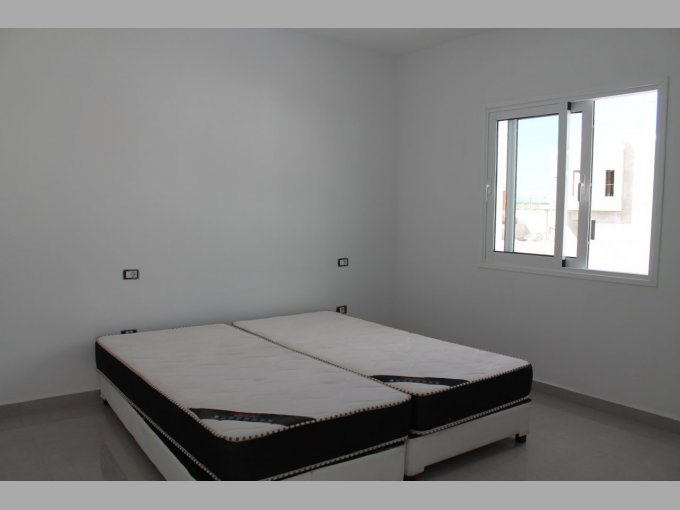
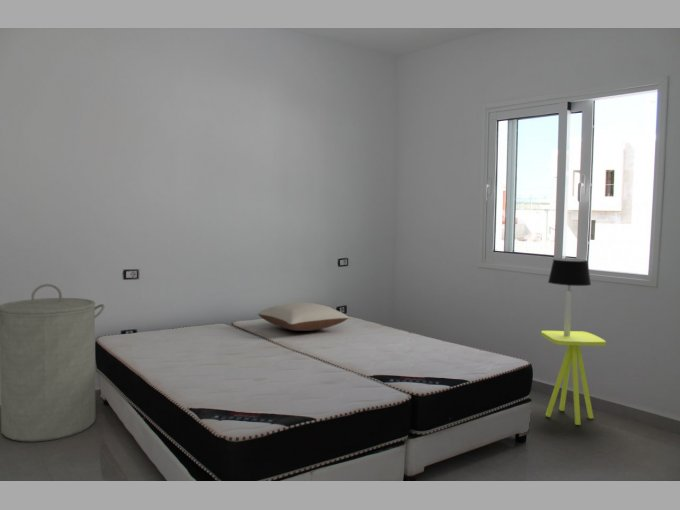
+ table lamp [547,258,592,336]
+ side table [540,330,607,426]
+ pillow [257,301,349,332]
+ laundry hamper [0,283,106,443]
